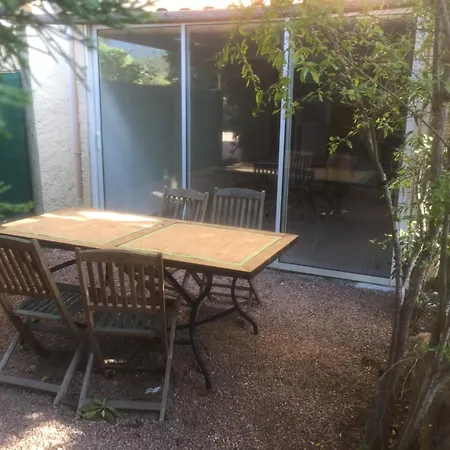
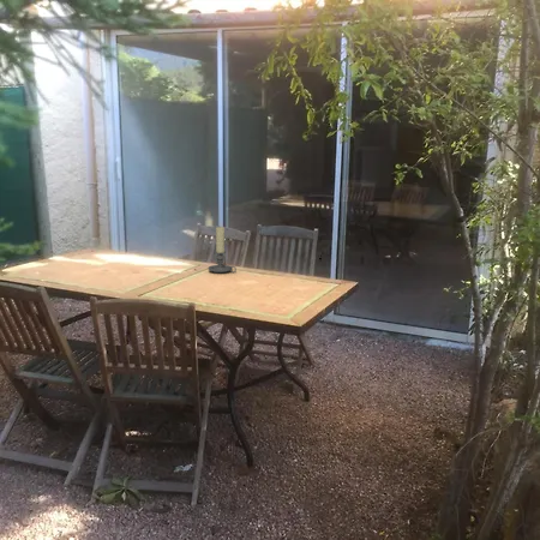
+ candle holder [208,226,238,275]
